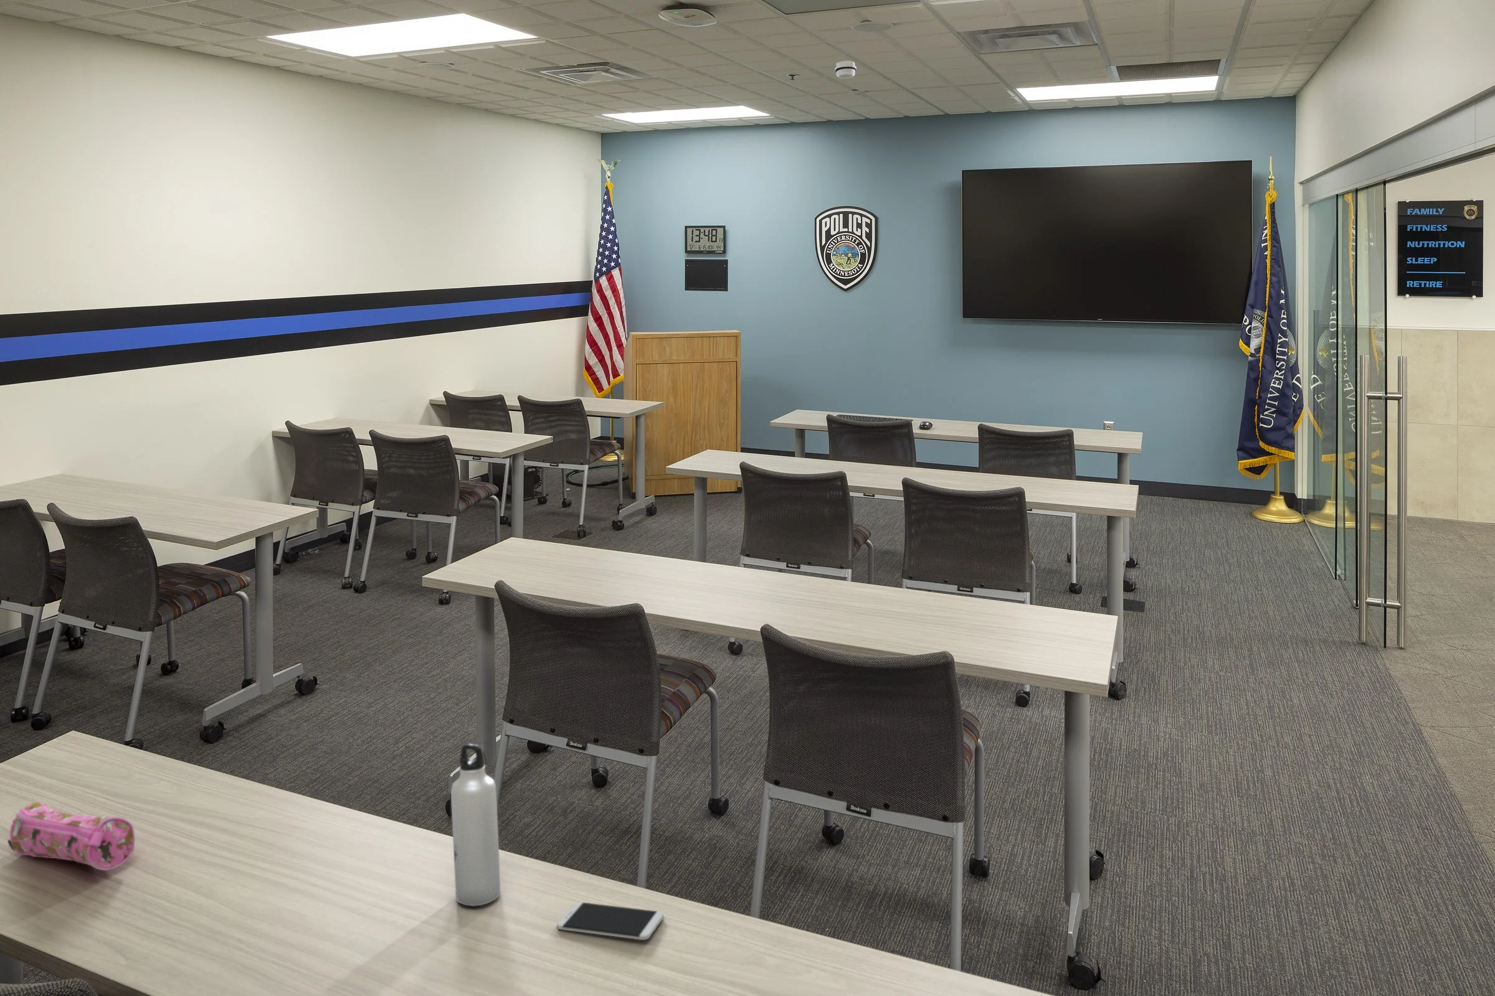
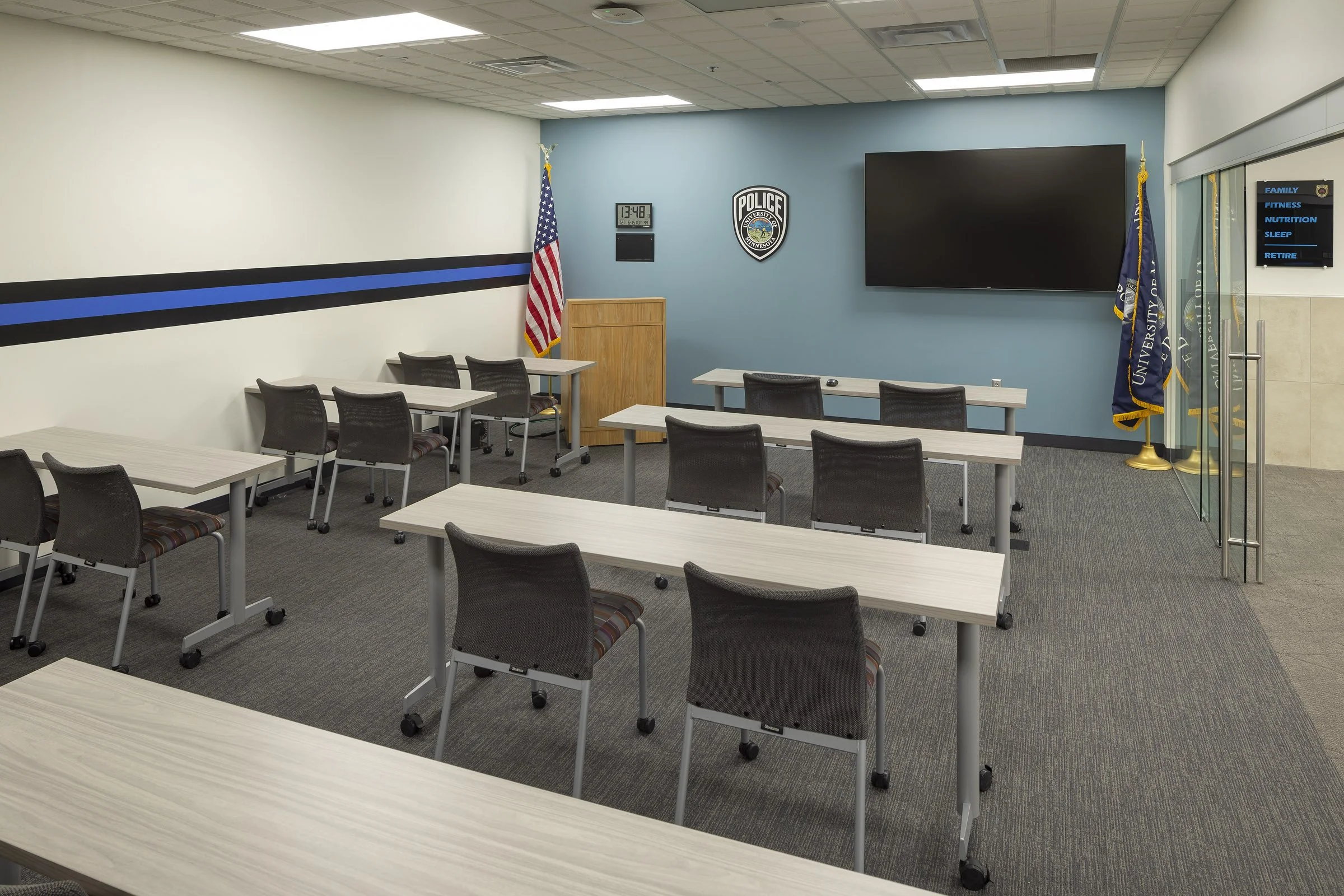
- smoke detector [834,60,858,79]
- smartphone [556,902,665,940]
- pencil case [7,801,136,870]
- water bottle [451,743,501,907]
